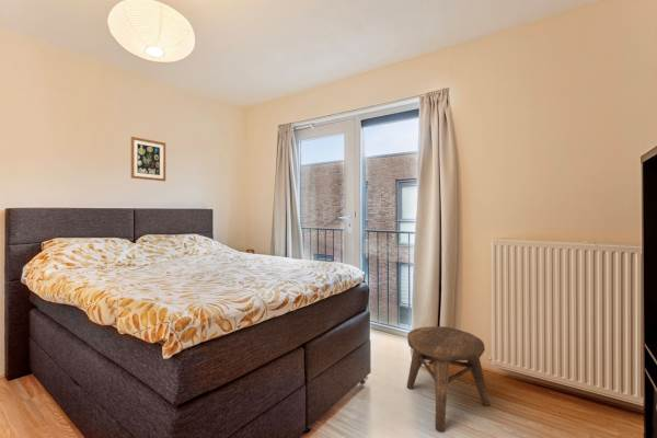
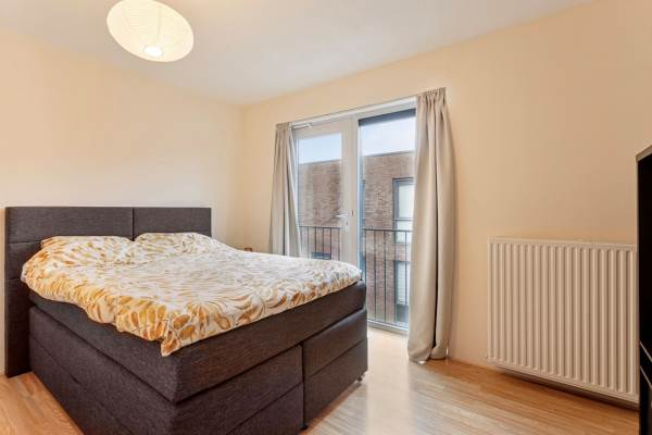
- stool [406,325,491,433]
- wall art [130,136,166,182]
